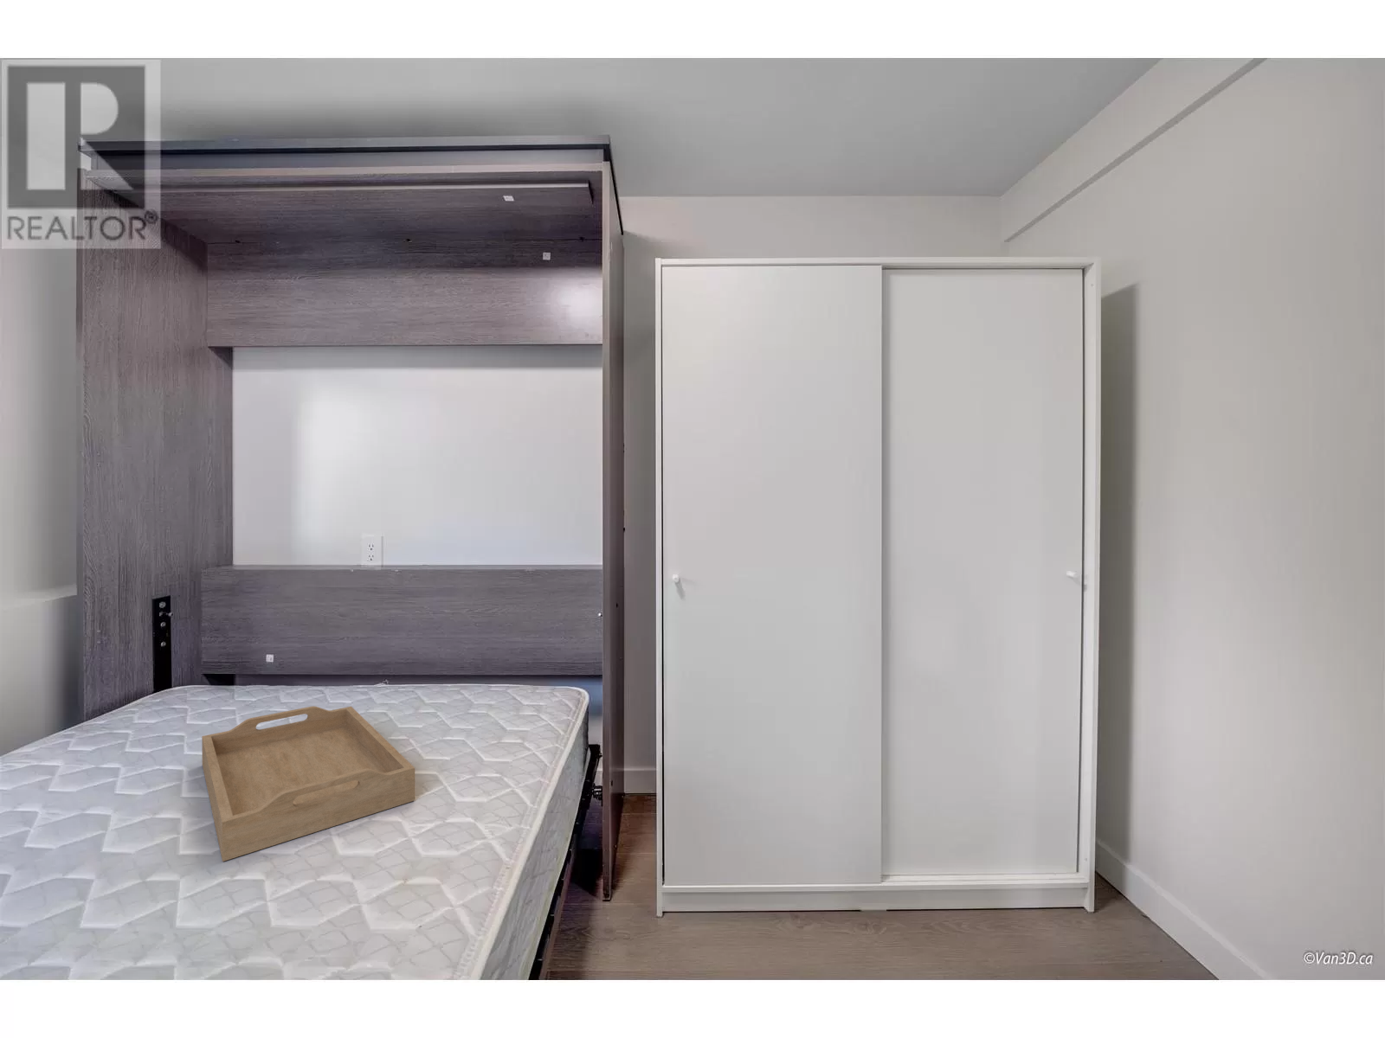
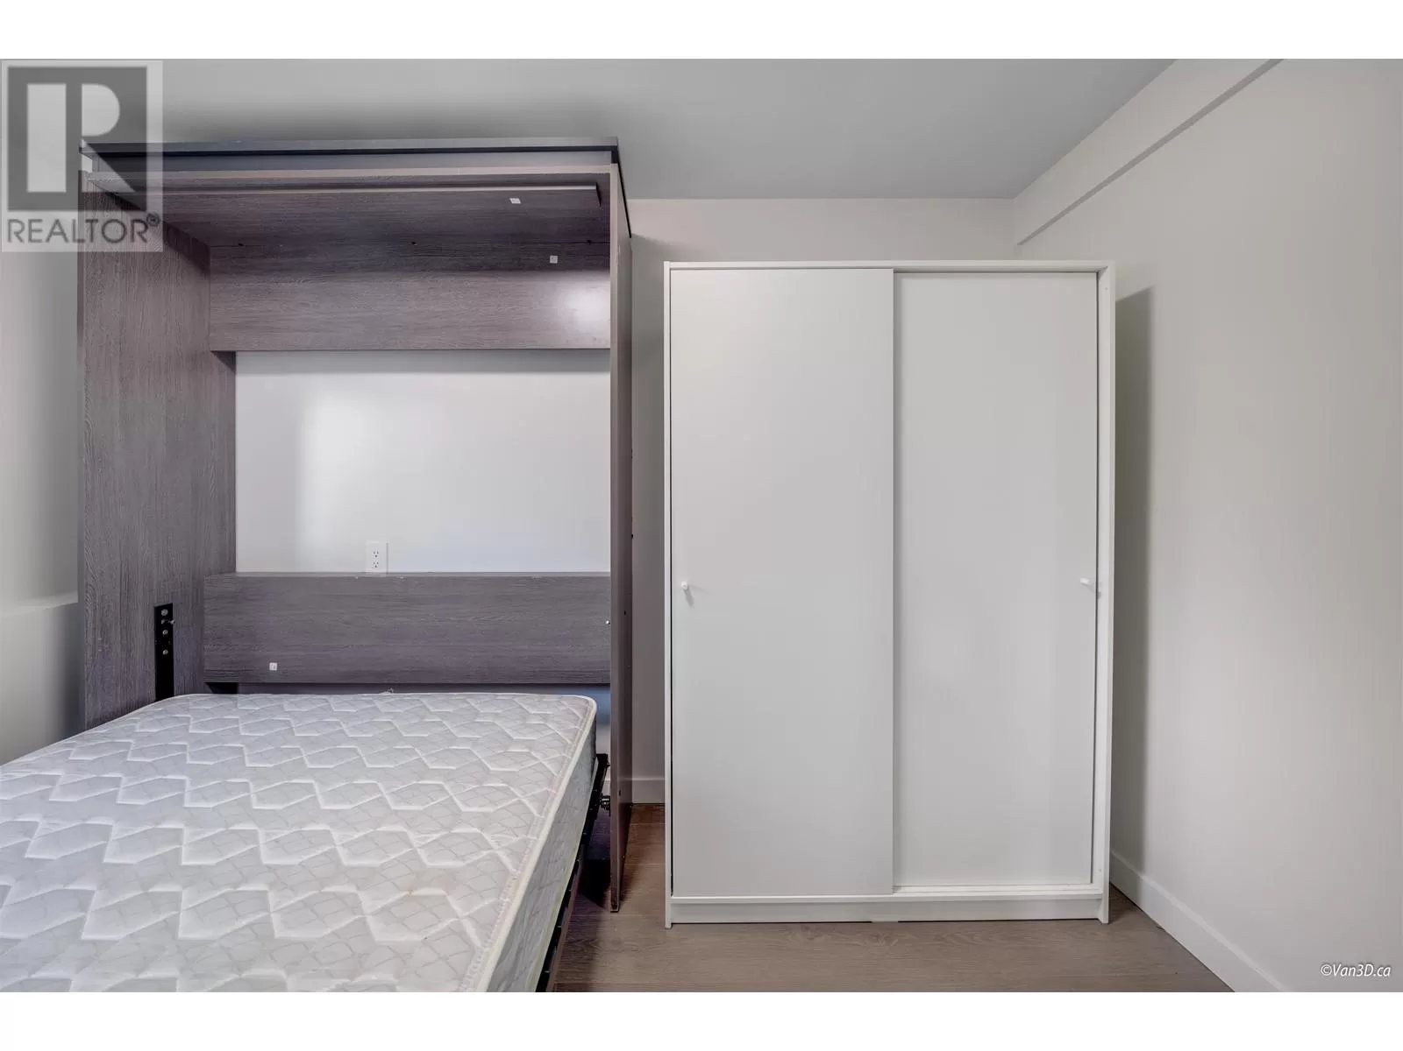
- serving tray [201,705,416,862]
